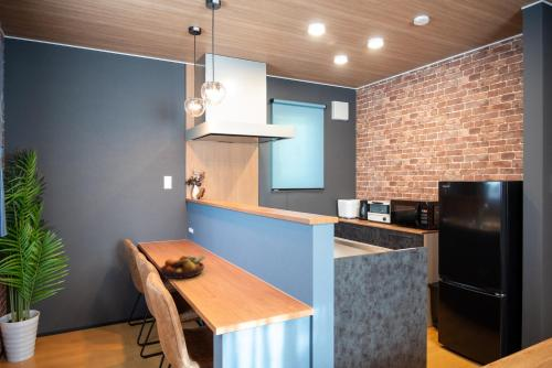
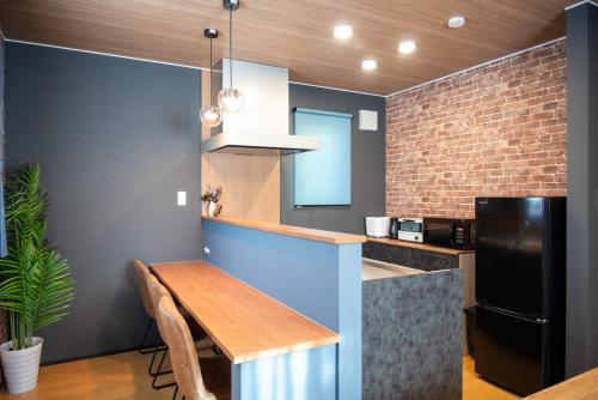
- fruit bowl [159,253,208,280]
